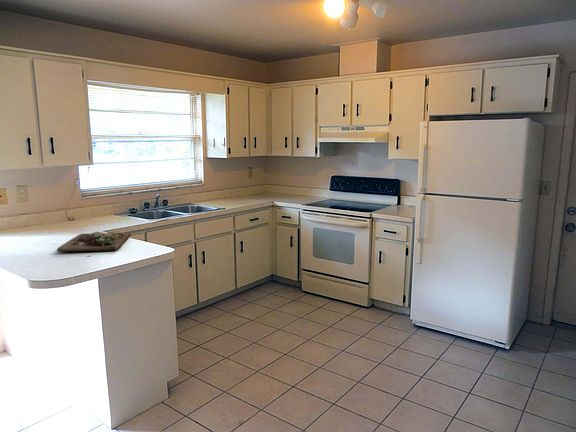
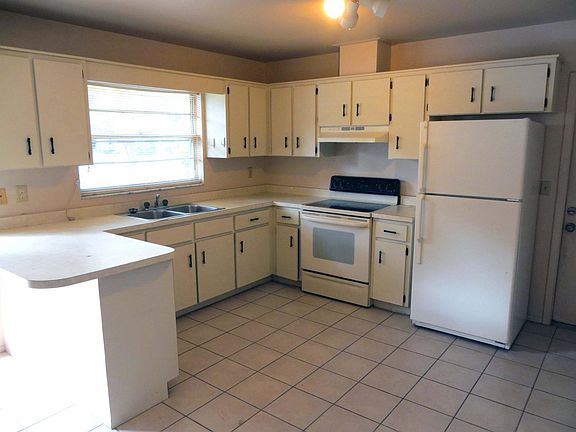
- cutting board [56,230,132,253]
